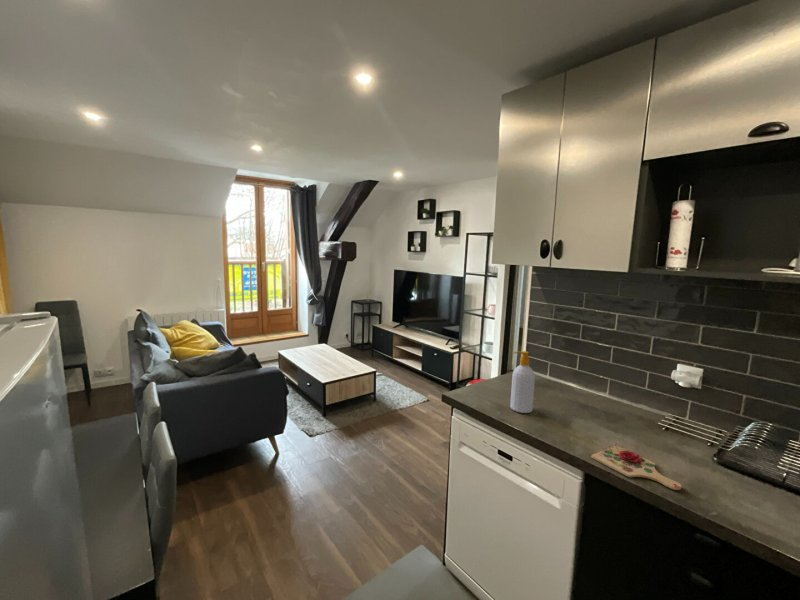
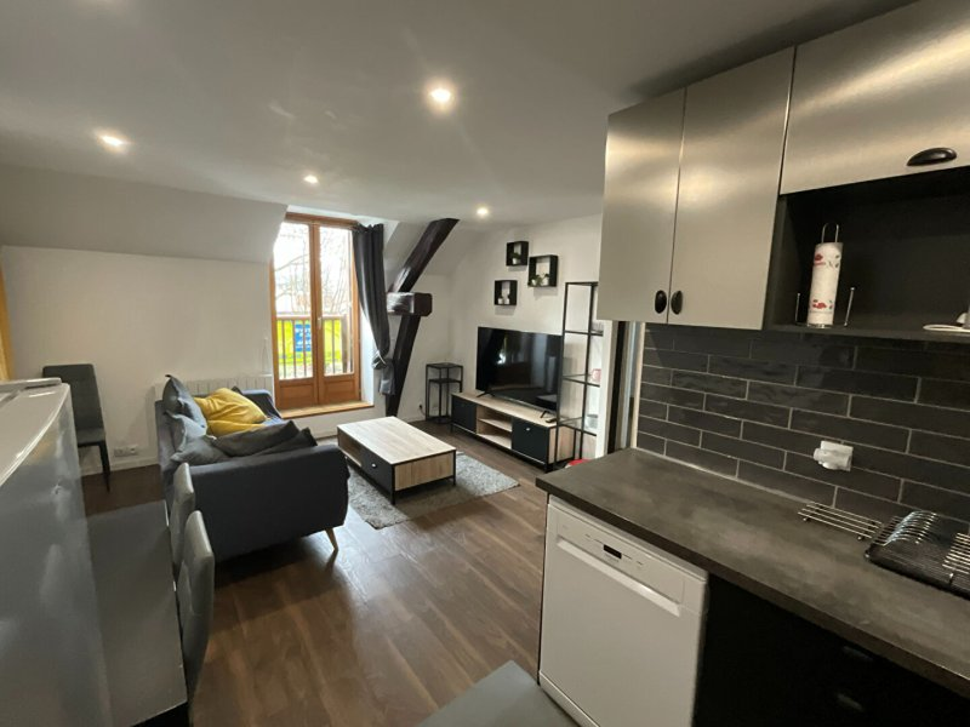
- cutting board [590,443,682,491]
- soap bottle [509,350,536,414]
